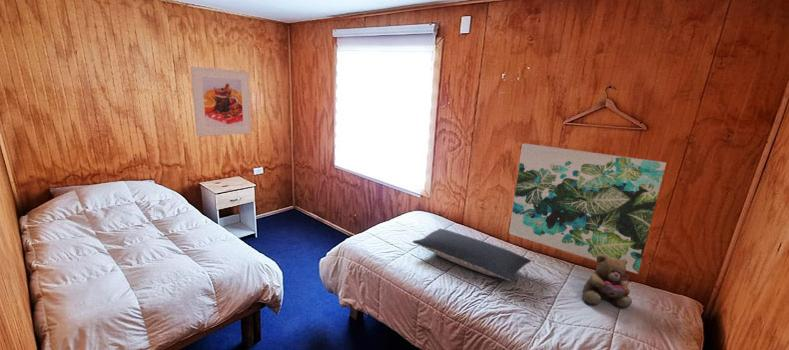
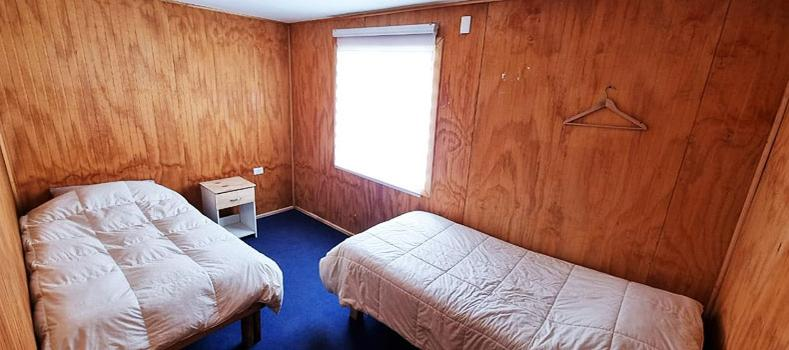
- teddy bear [581,254,633,310]
- wall art [508,142,667,275]
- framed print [190,66,252,137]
- pillow [412,228,532,284]
